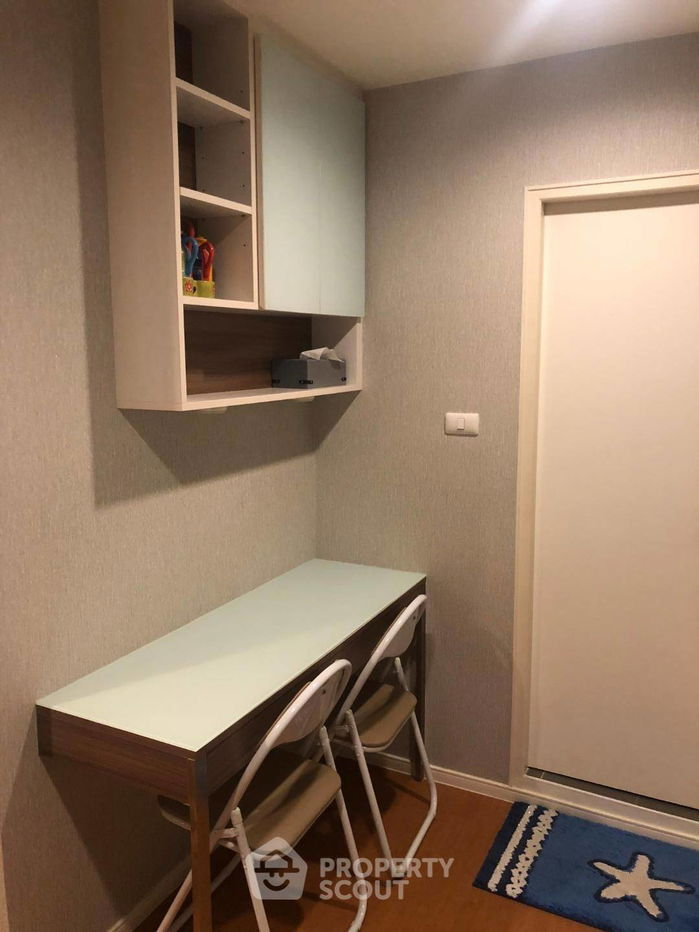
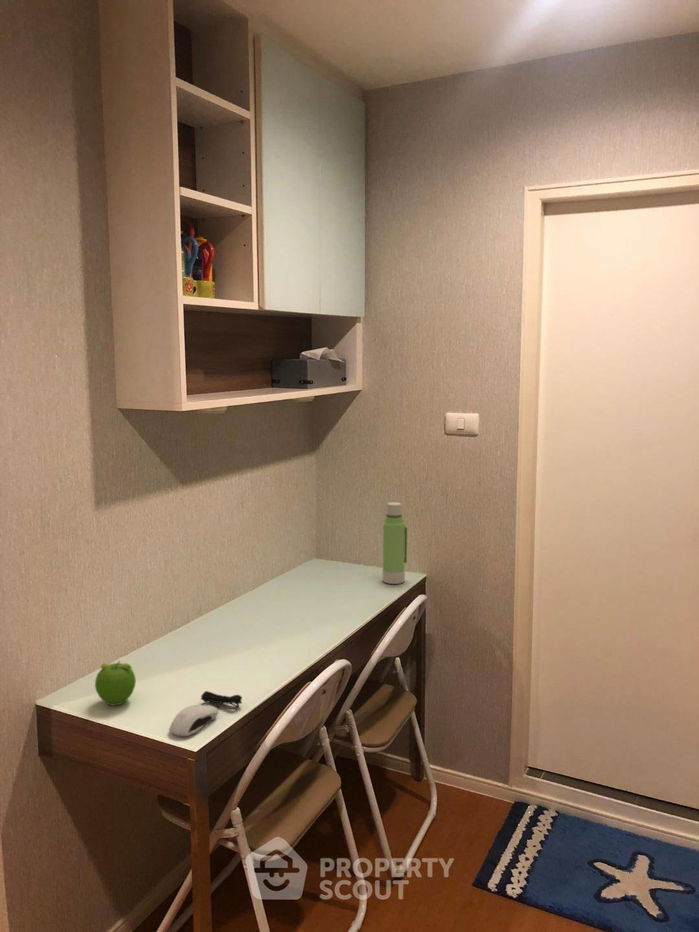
+ fruit [94,660,137,706]
+ computer mouse [168,690,243,737]
+ water bottle [382,501,408,585]
